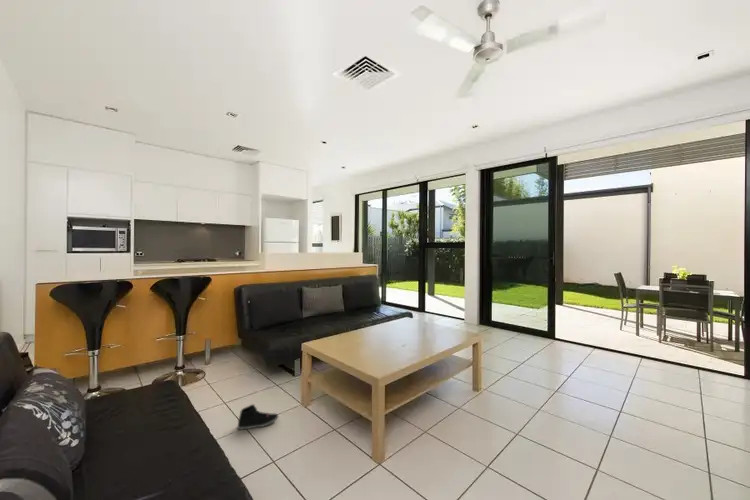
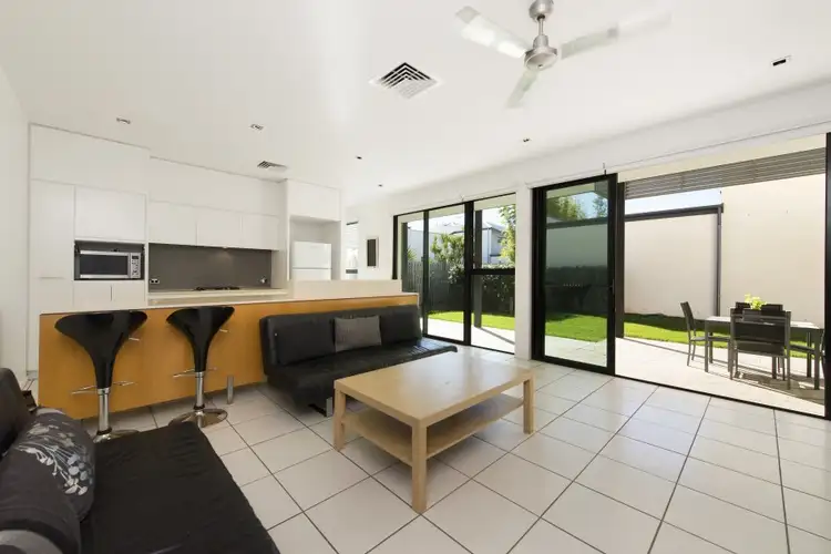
- sneaker [236,403,279,431]
